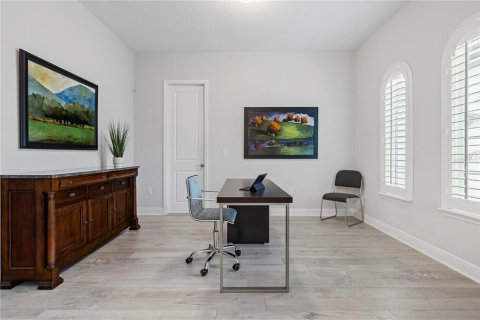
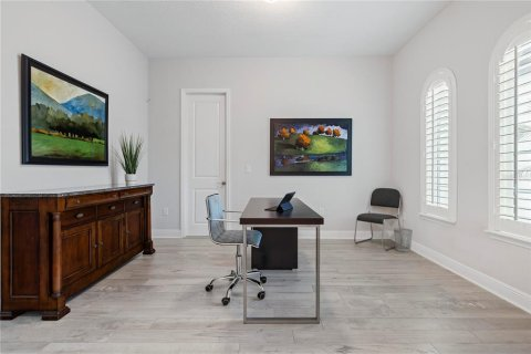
+ wastebasket [393,227,414,253]
